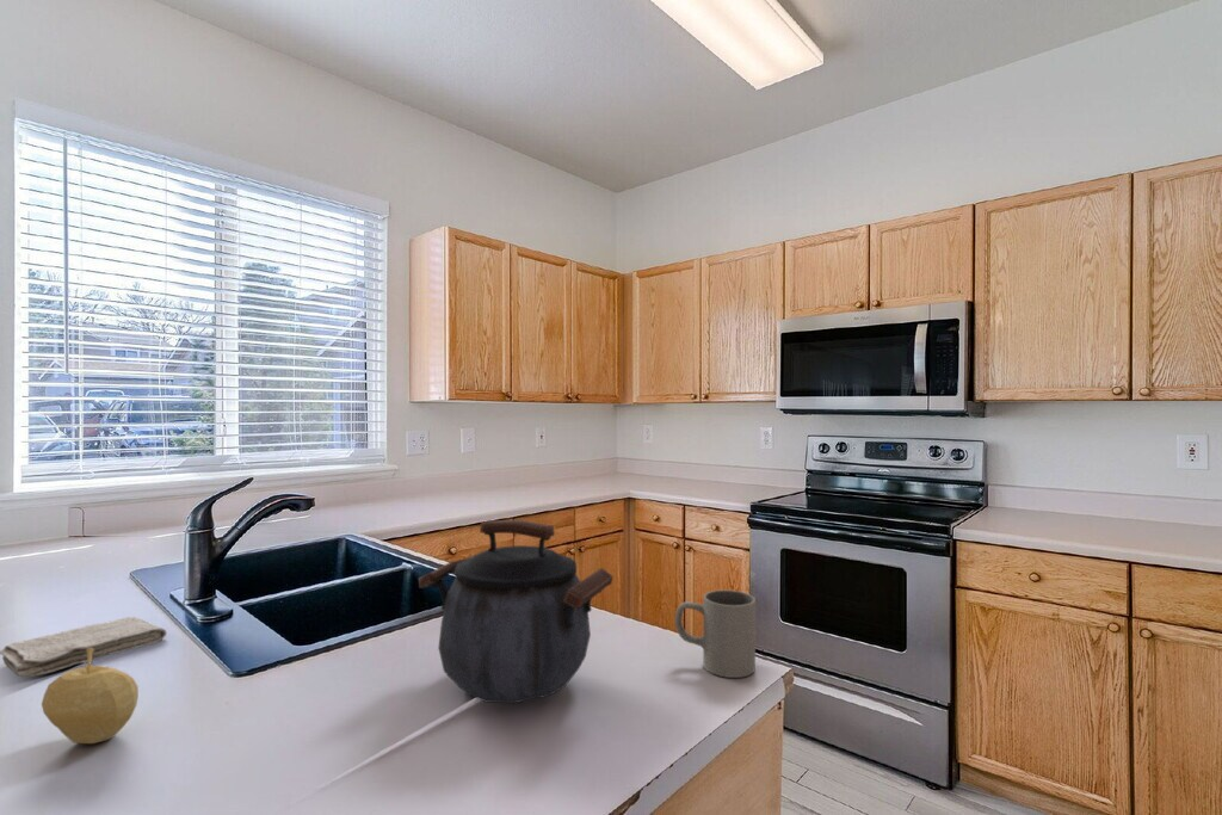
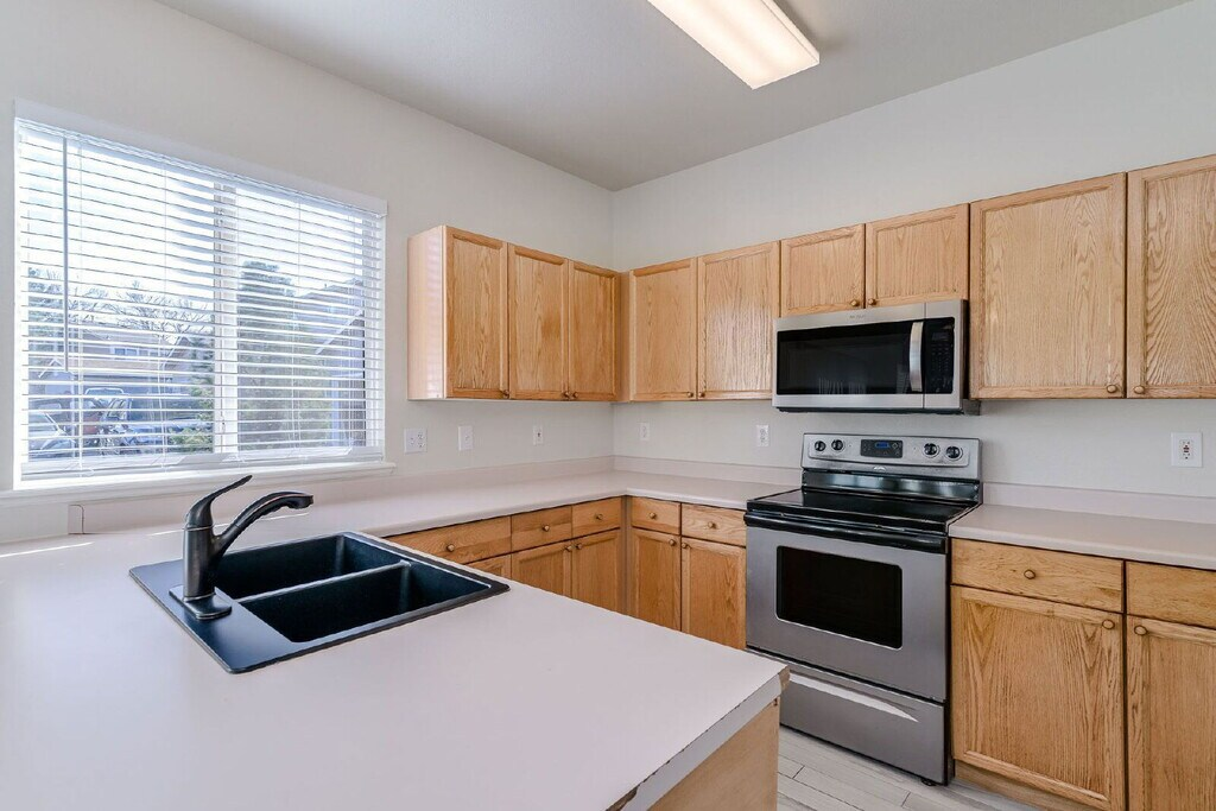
- mug [674,588,757,679]
- fruit [41,647,140,745]
- washcloth [0,616,168,678]
- kettle [418,519,615,704]
